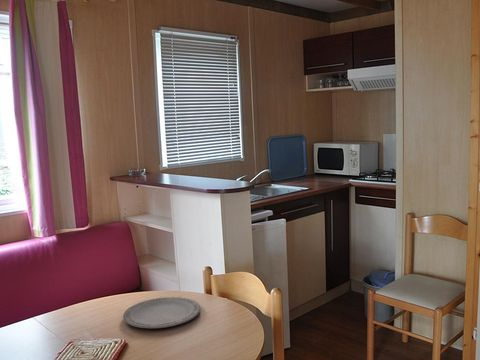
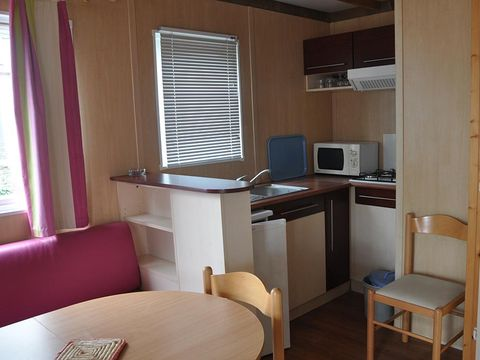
- plate [122,296,201,329]
